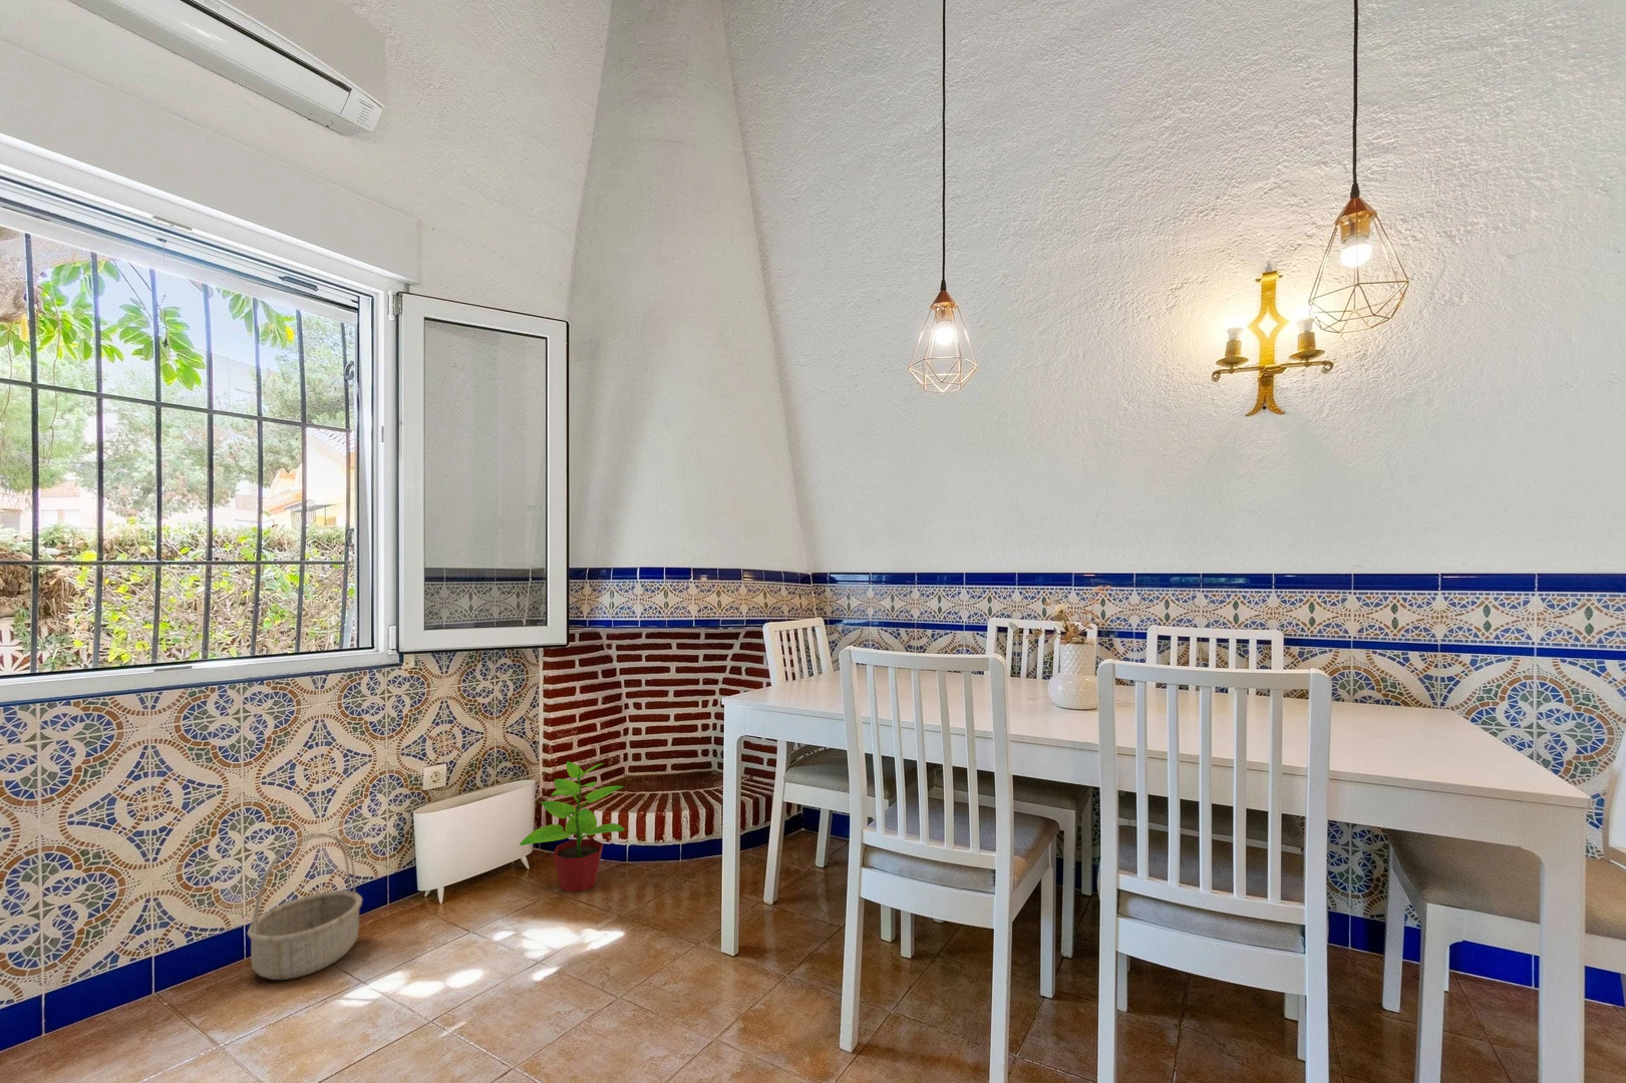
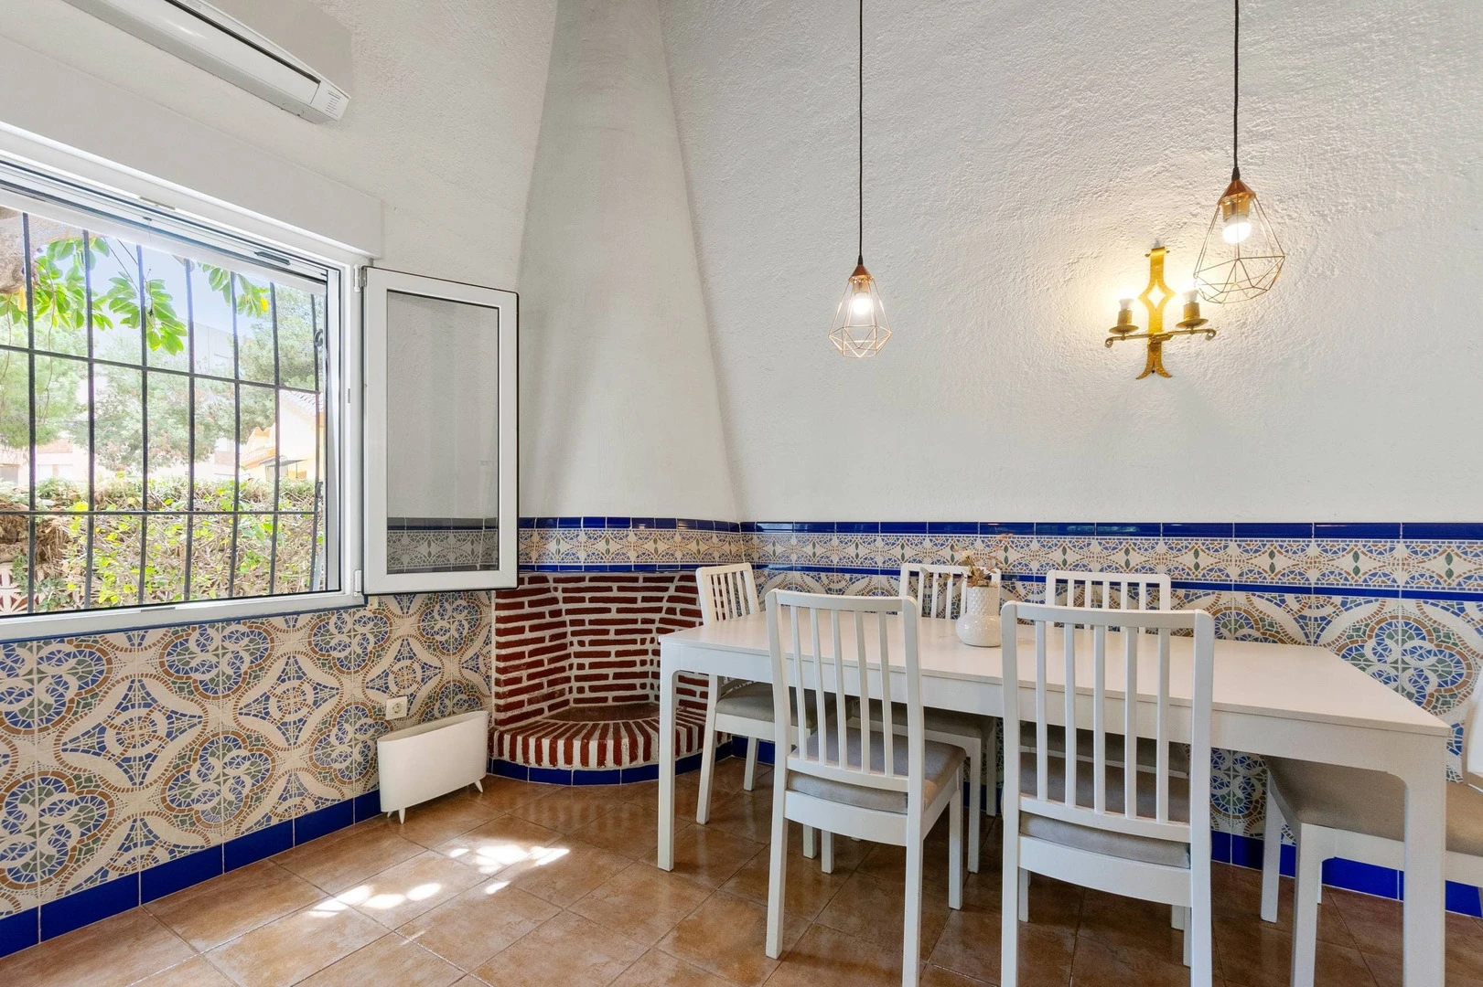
- basket [245,833,363,980]
- potted plant [519,759,626,892]
